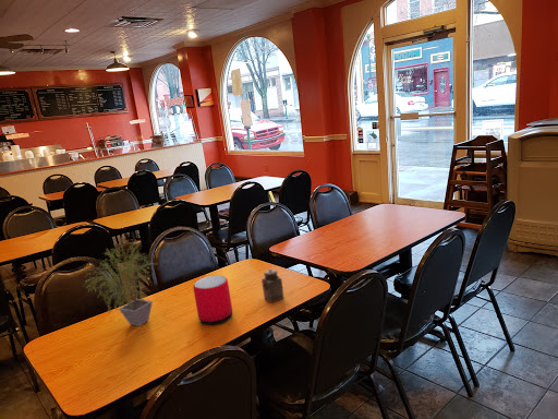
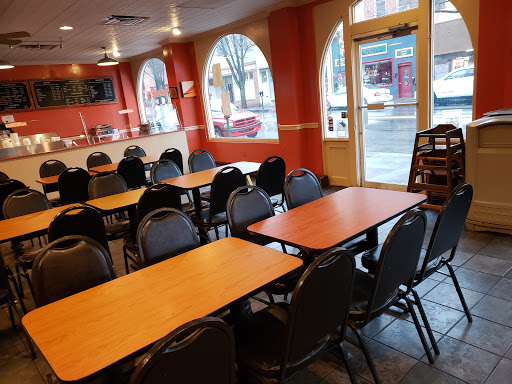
- salt shaker [260,268,284,303]
- potted plant [74,236,157,327]
- speaker [192,274,233,326]
